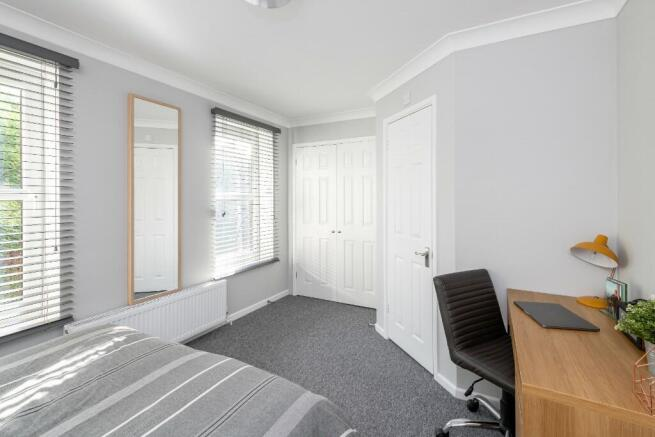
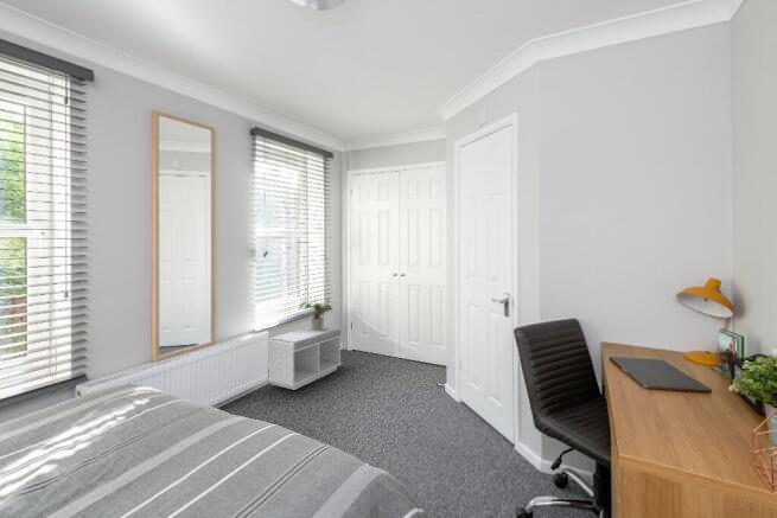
+ bench [267,325,343,391]
+ potted plant [298,296,335,331]
